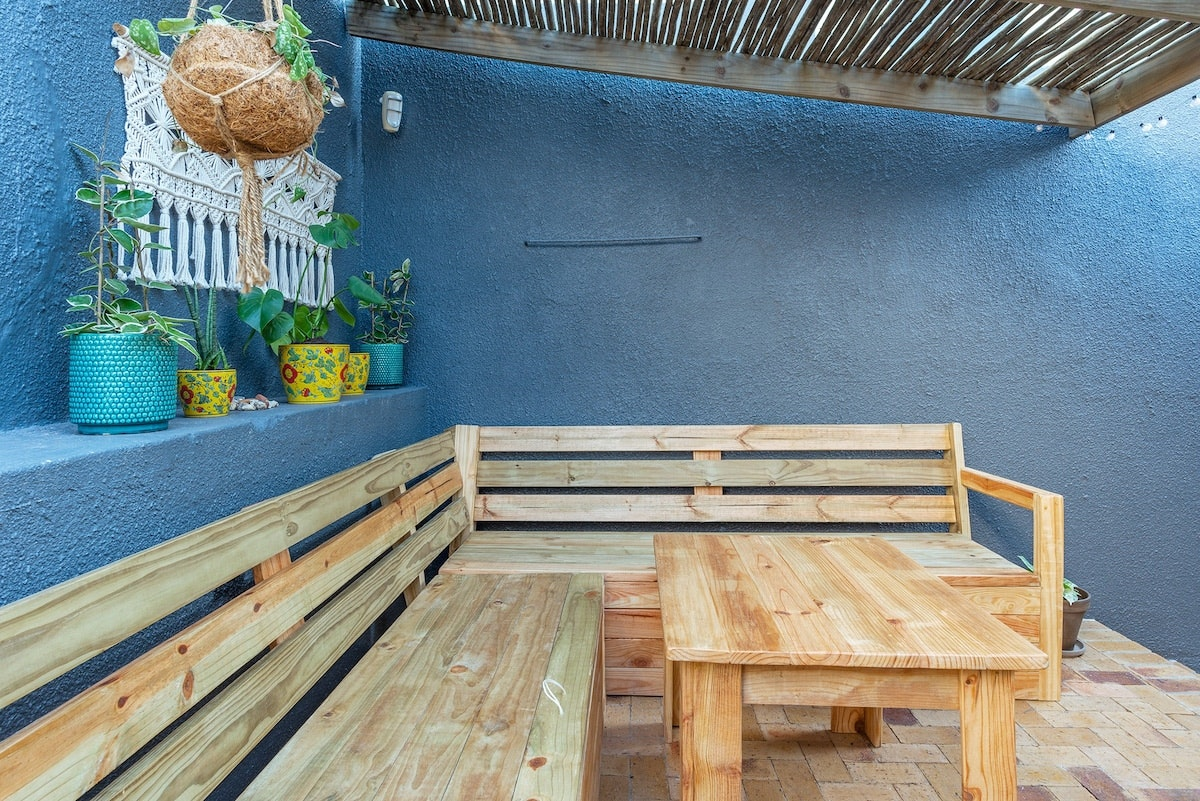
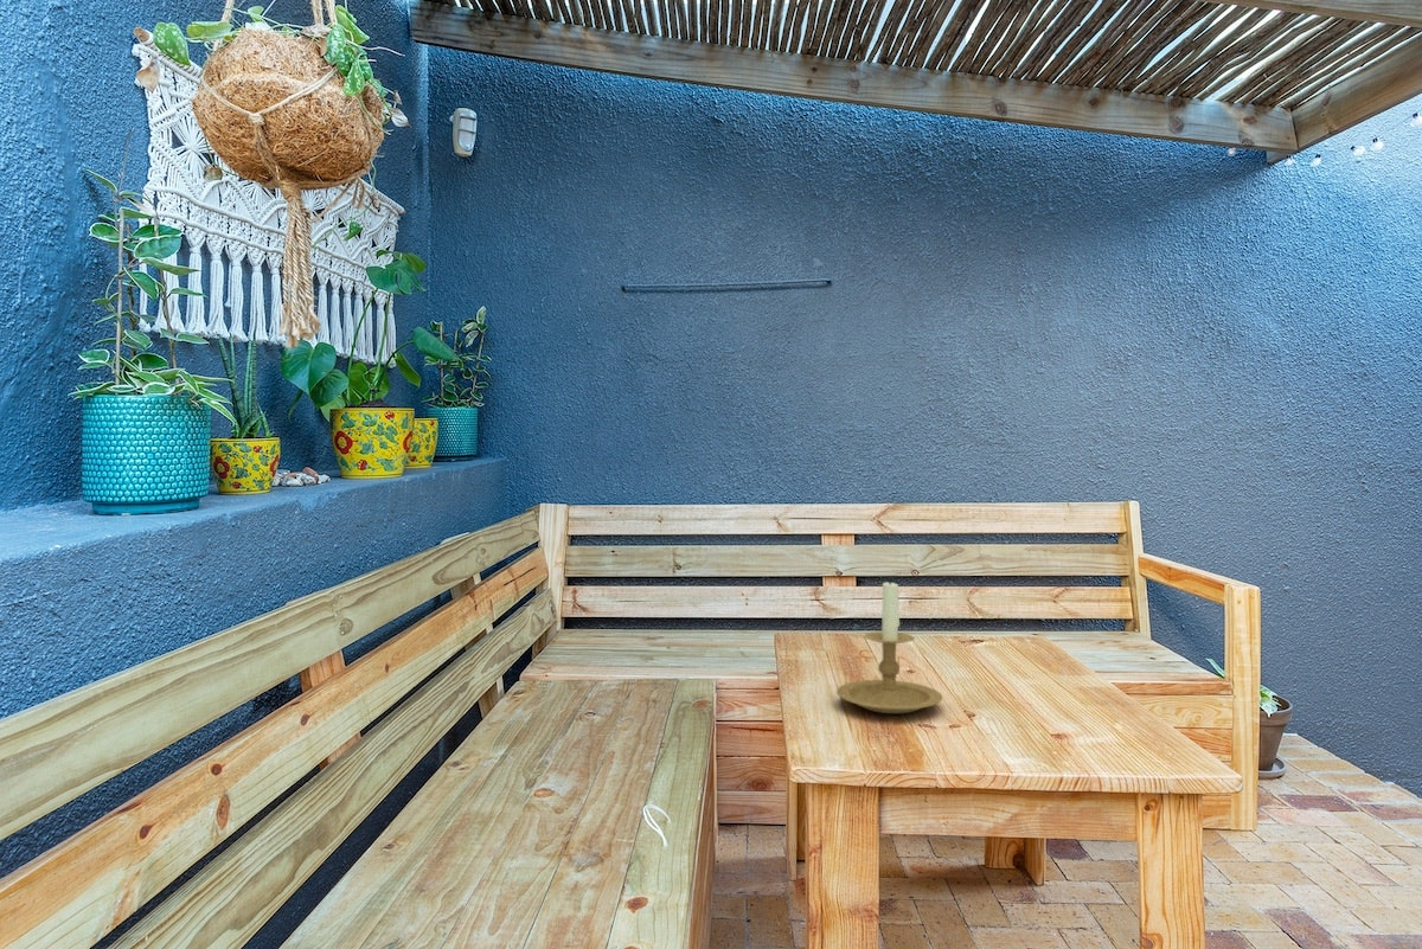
+ candle holder [835,577,943,714]
